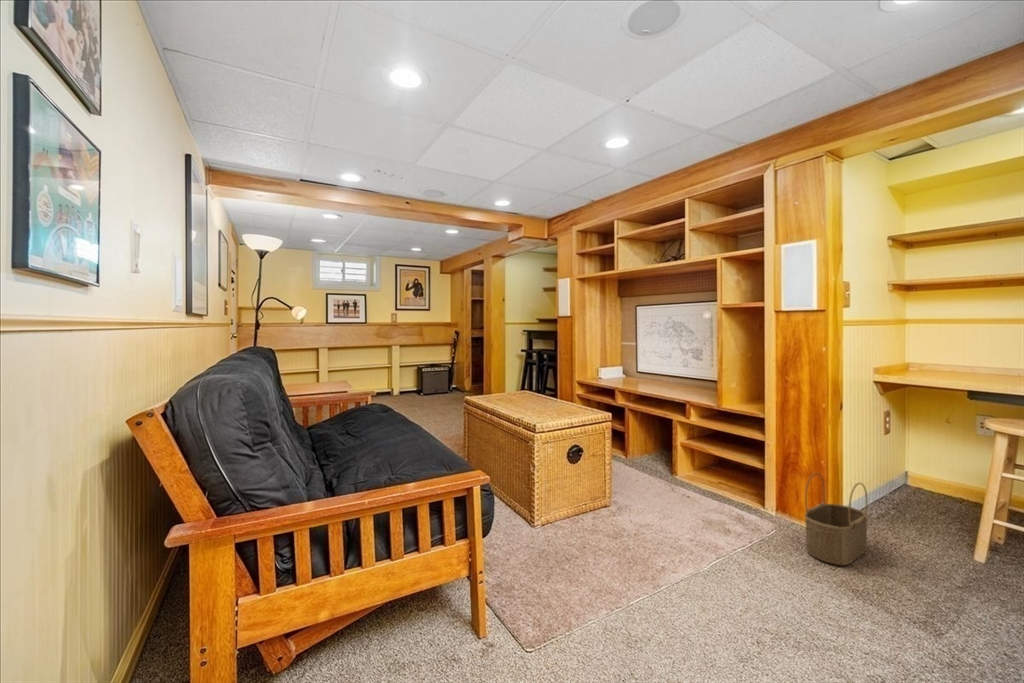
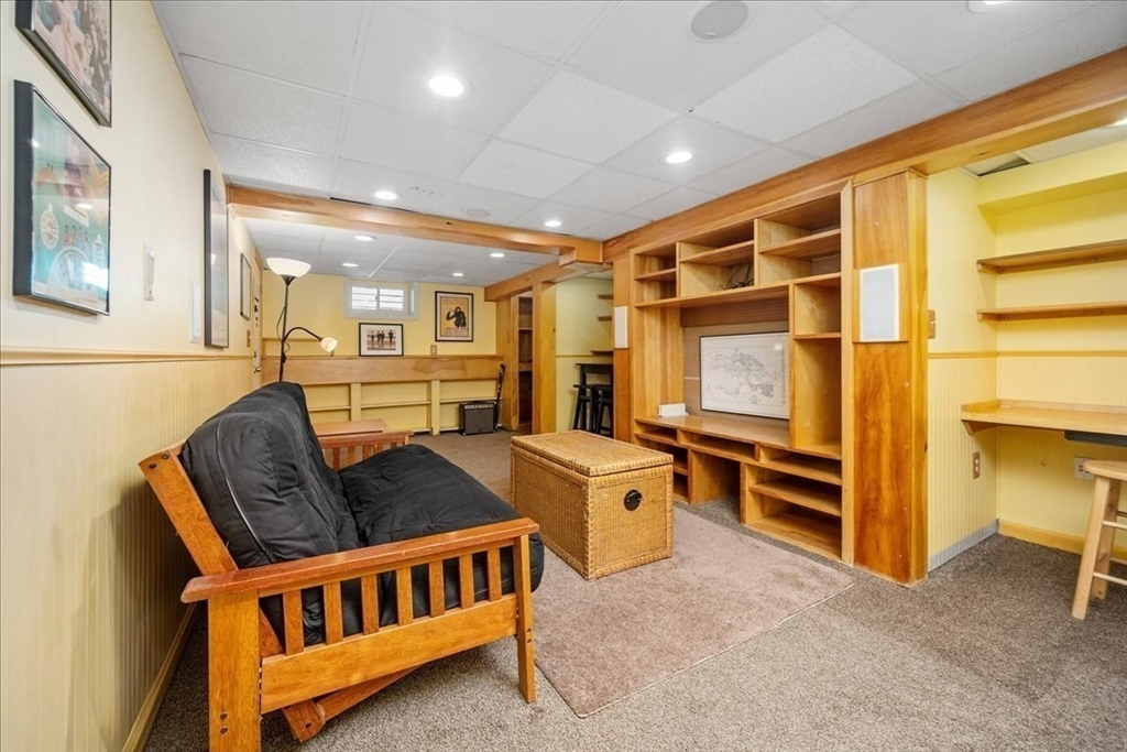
- wicker basket [803,472,869,566]
